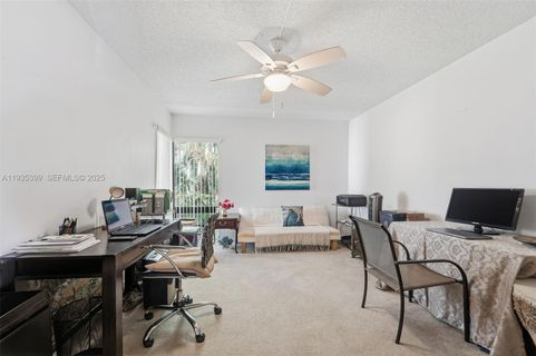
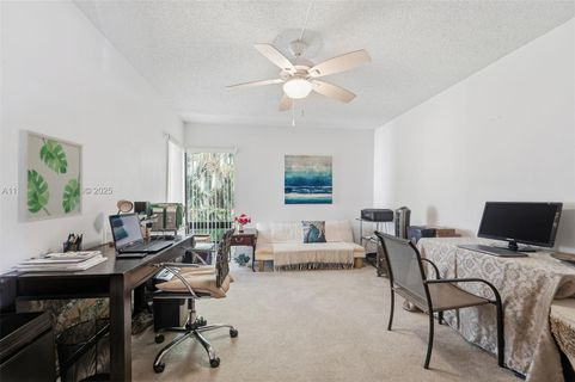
+ wall art [17,128,84,224]
